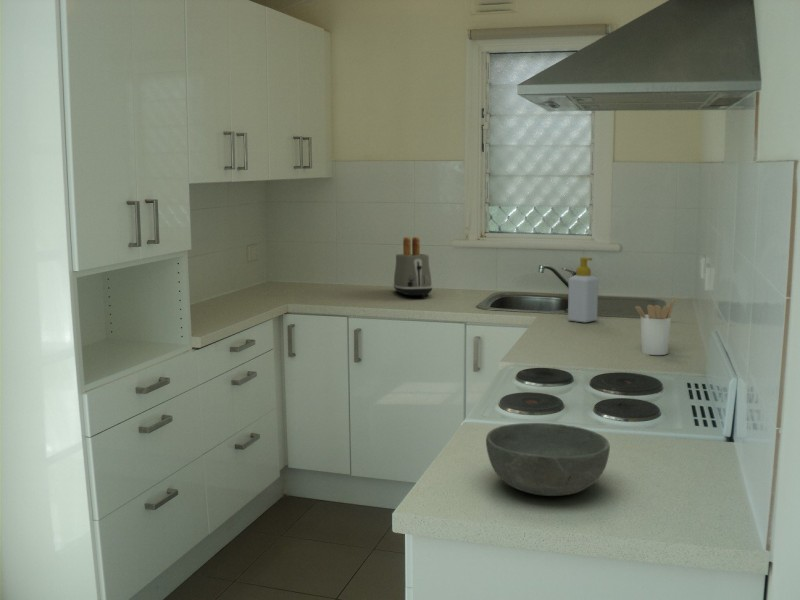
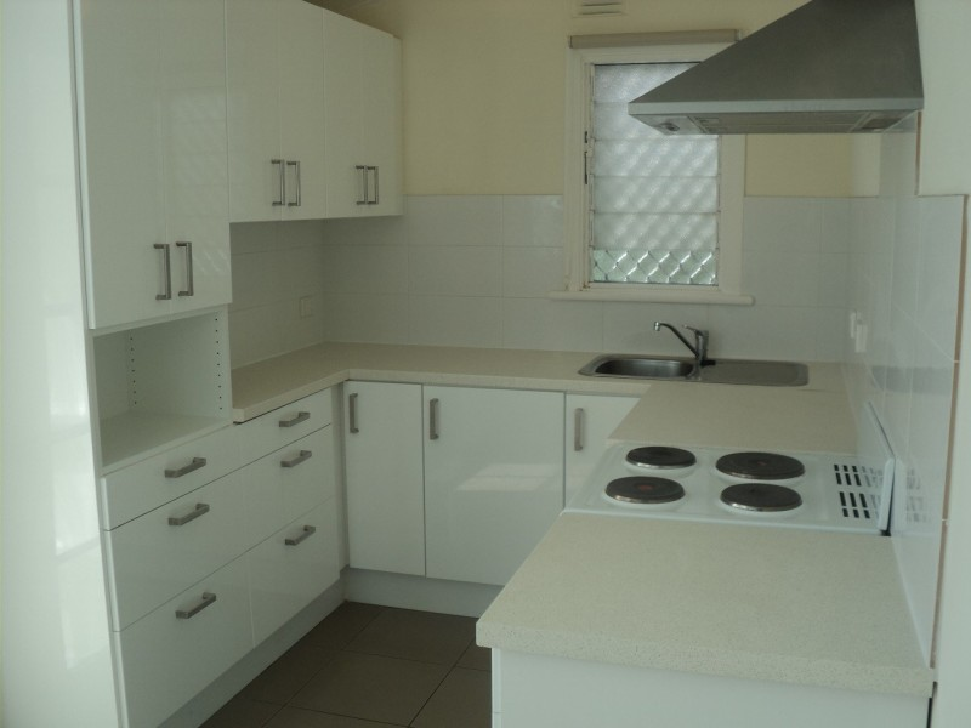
- bowl [485,422,611,497]
- soap bottle [567,257,599,324]
- toaster [392,236,434,298]
- utensil holder [634,299,675,356]
